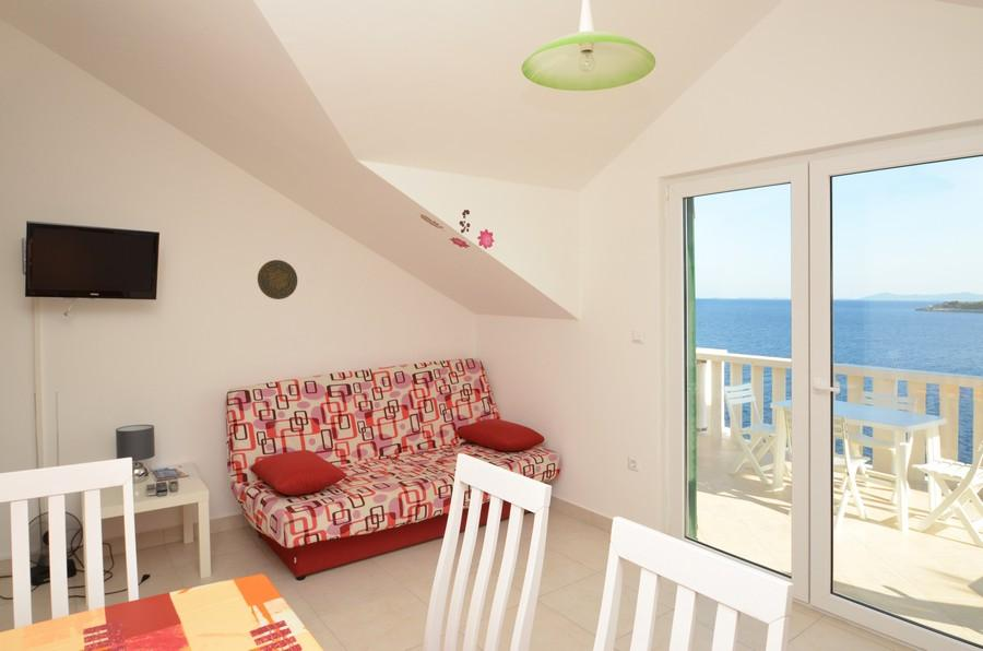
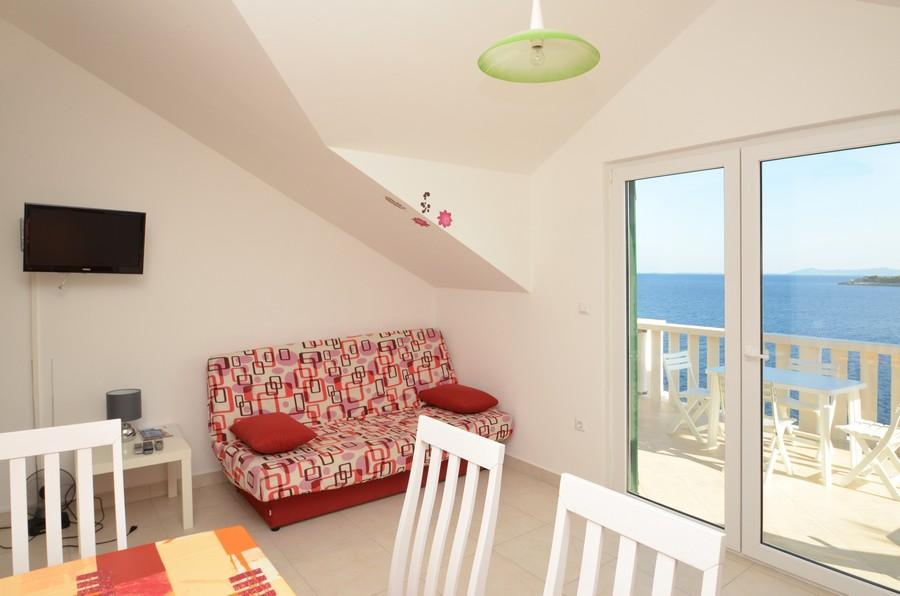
- decorative plate [257,259,298,300]
